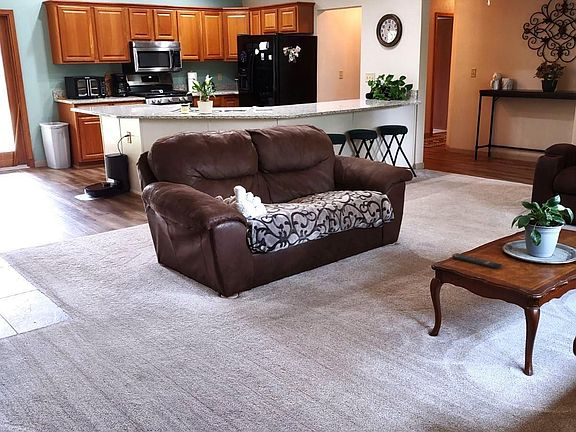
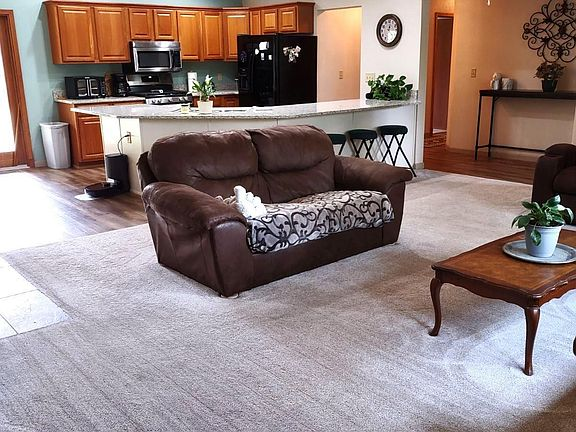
- remote control [451,252,503,270]
